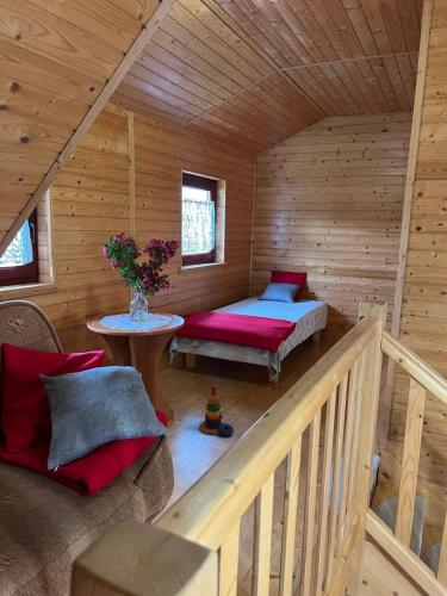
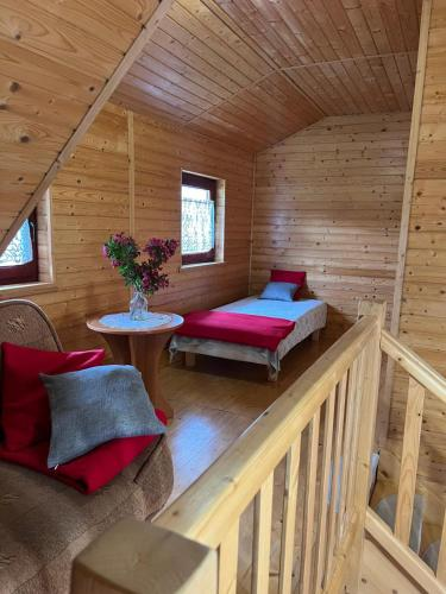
- stacking toy [198,385,235,437]
